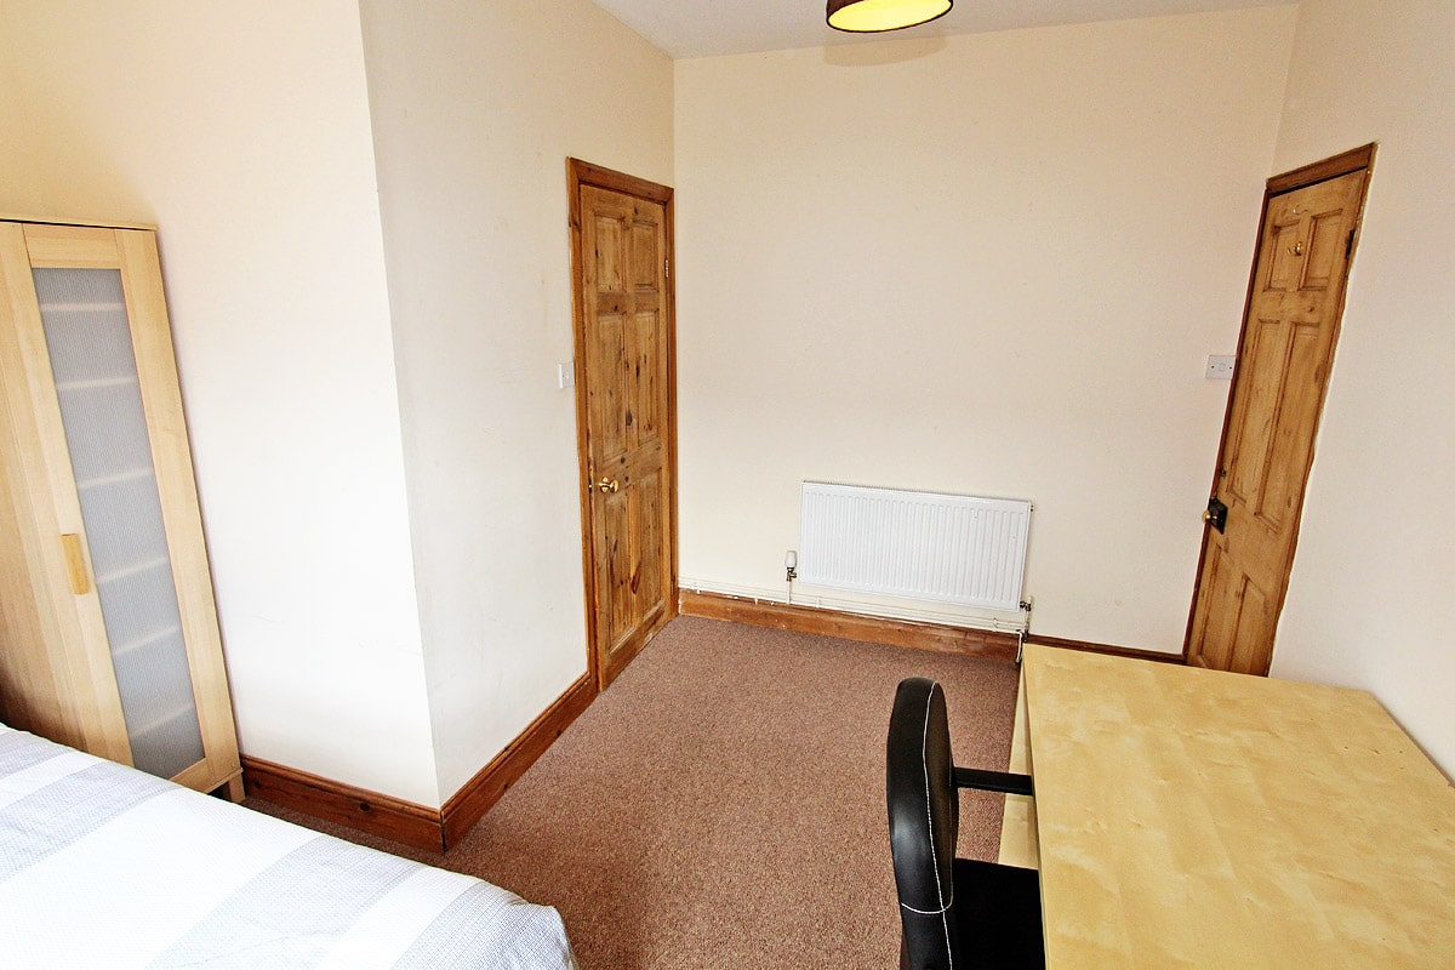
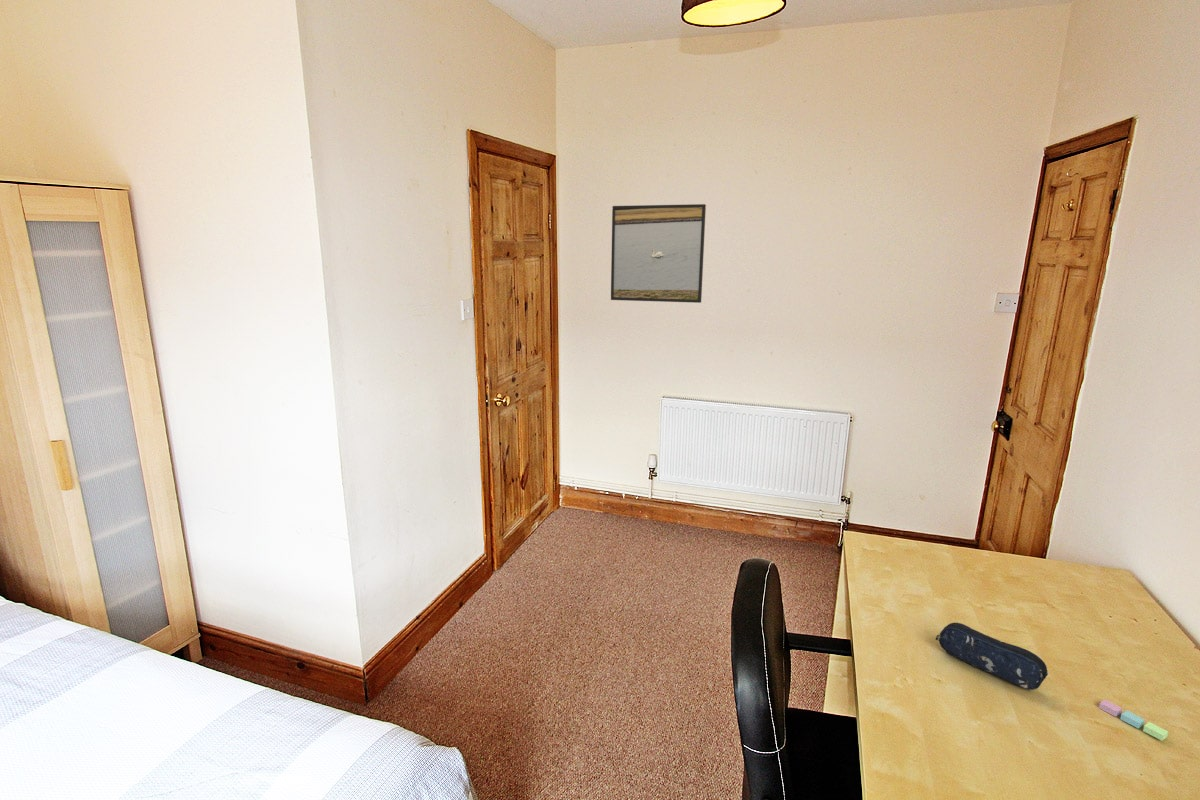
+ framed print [610,203,707,304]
+ pencil case [935,622,1049,691]
+ sticky notes [1098,699,1169,742]
